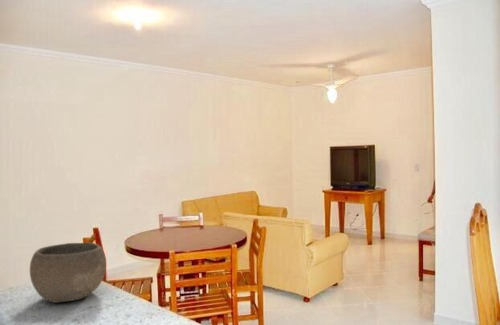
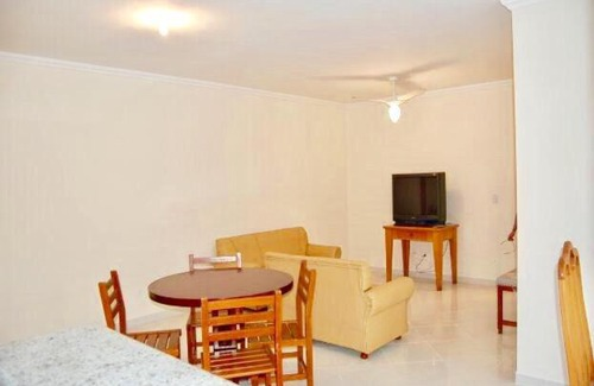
- bowl [29,241,107,304]
